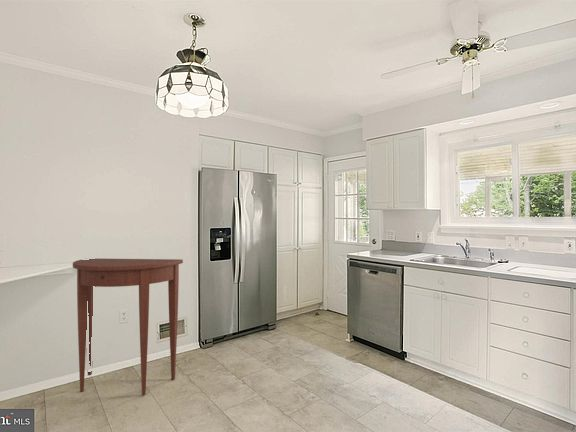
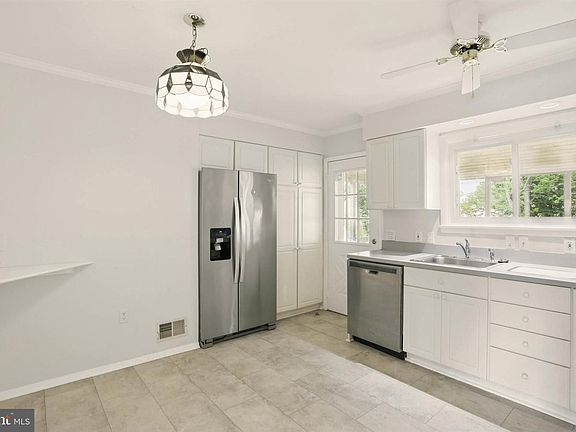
- console table [72,258,184,396]
